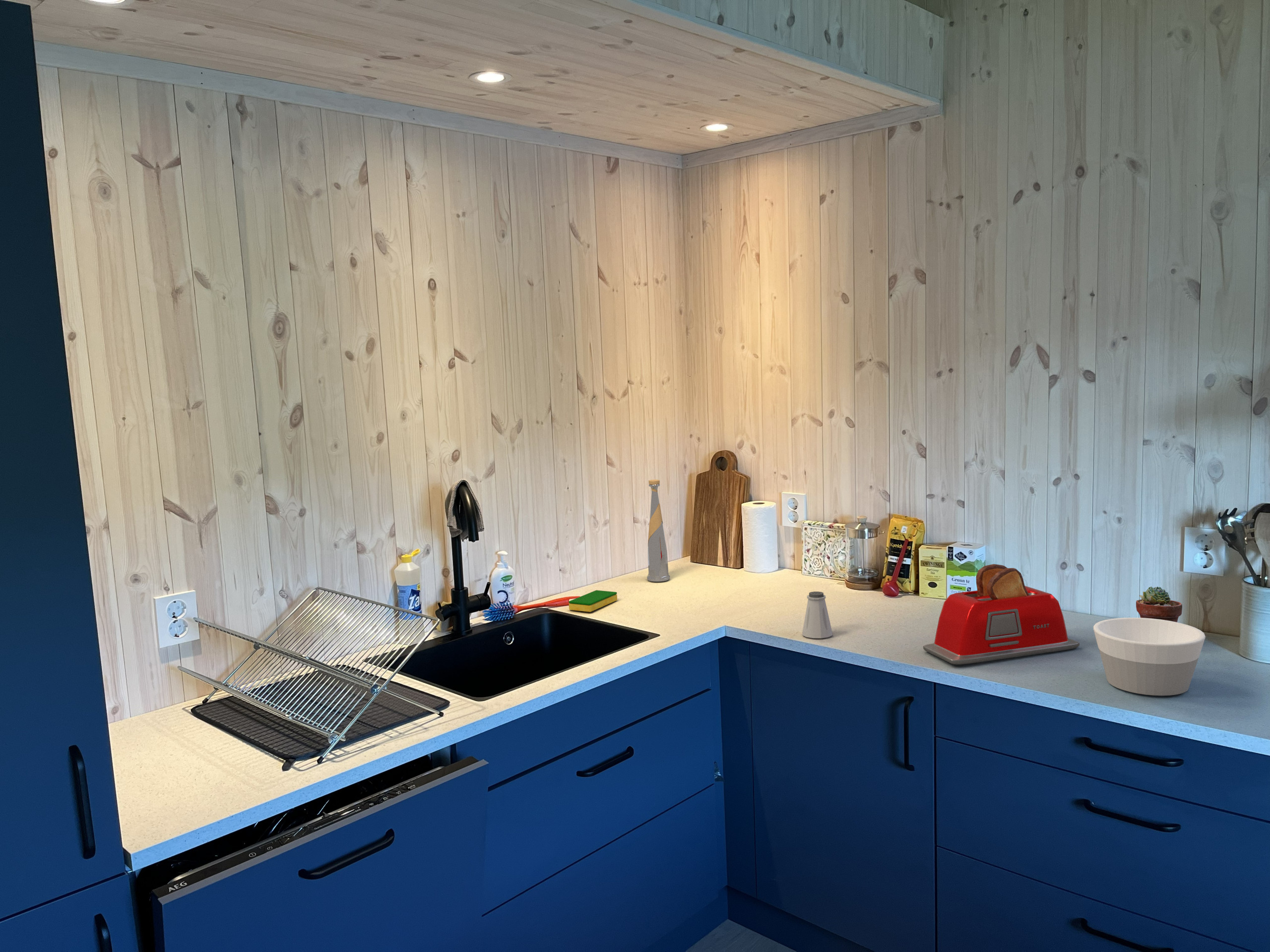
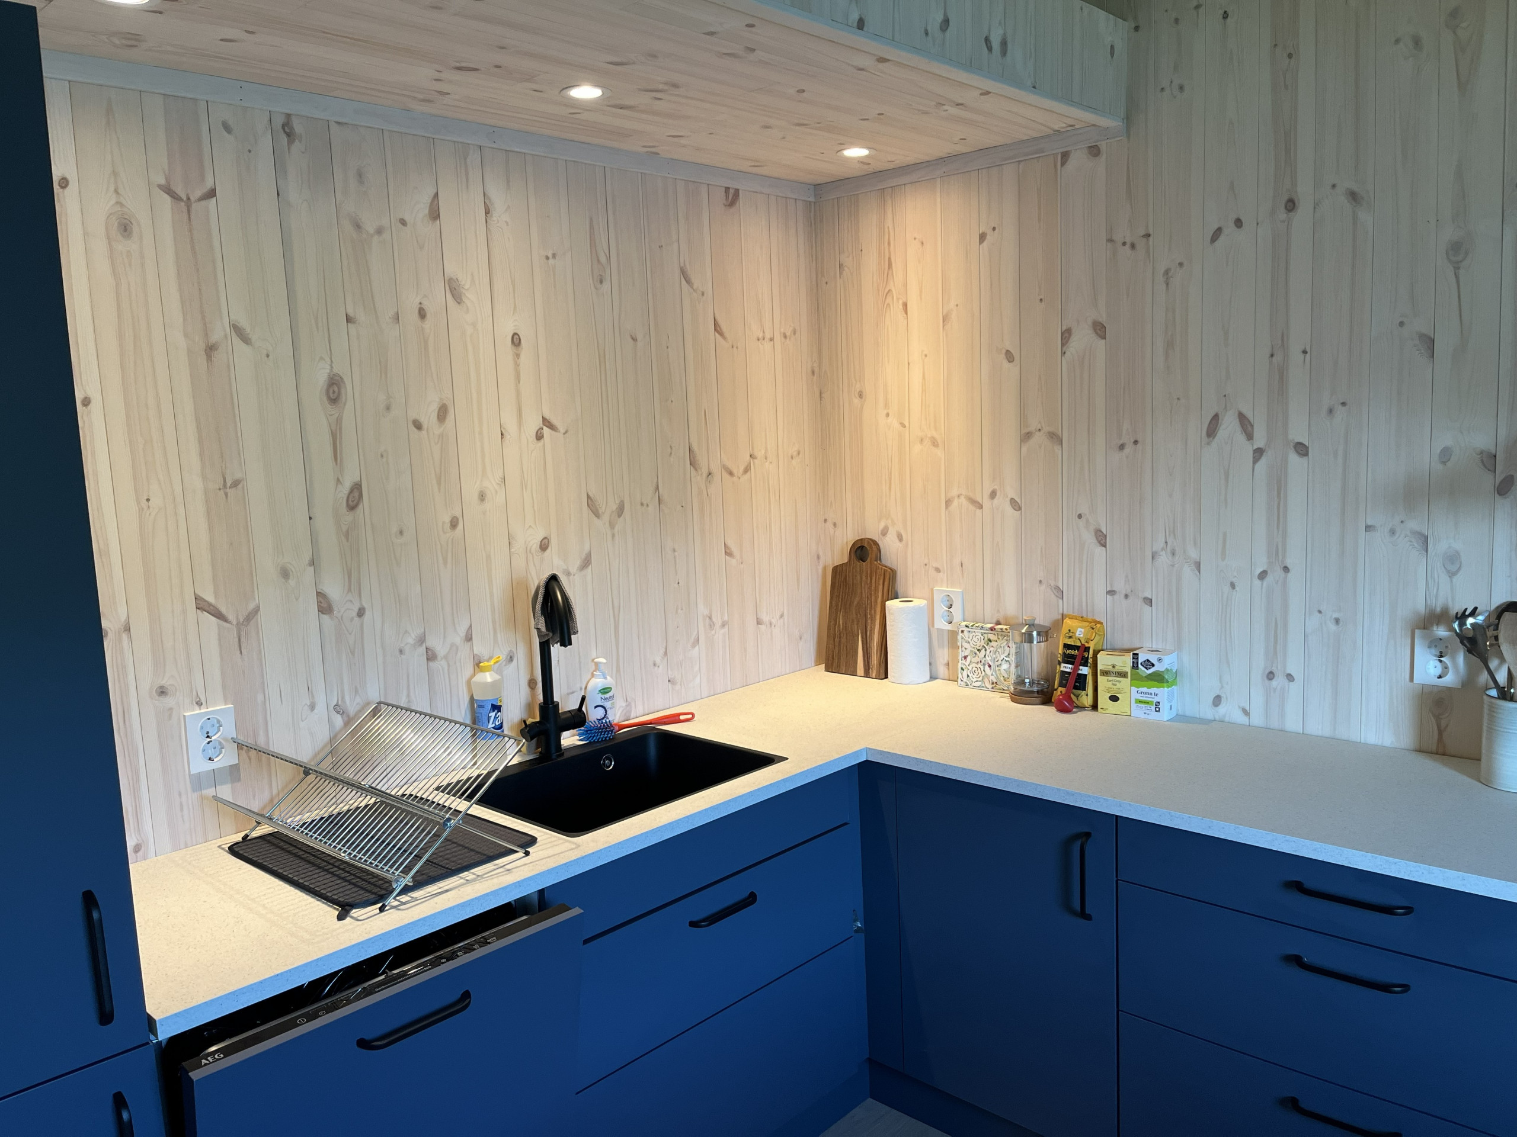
- potted succulent [1136,586,1183,622]
- bottle [646,479,670,582]
- bowl [1093,617,1206,696]
- saltshaker [802,591,833,639]
- toaster [923,564,1080,665]
- dish sponge [568,590,618,612]
